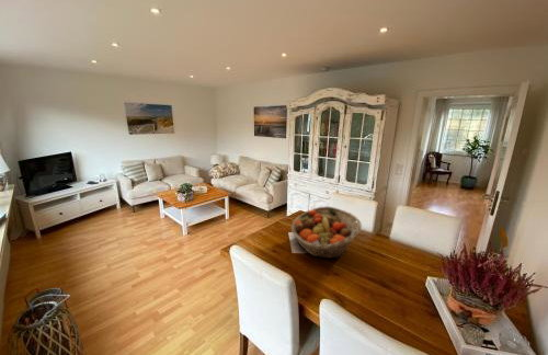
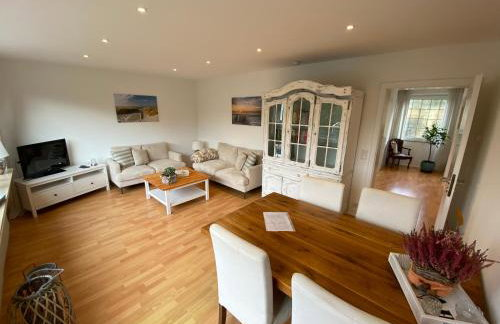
- fruit basket [290,205,363,260]
